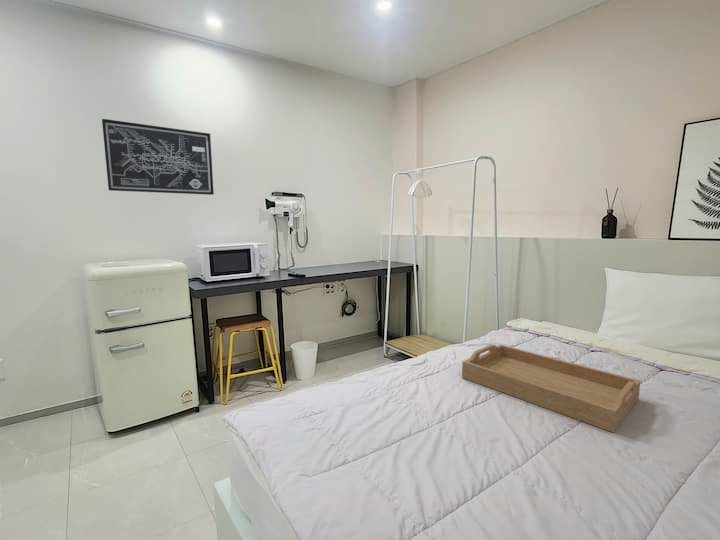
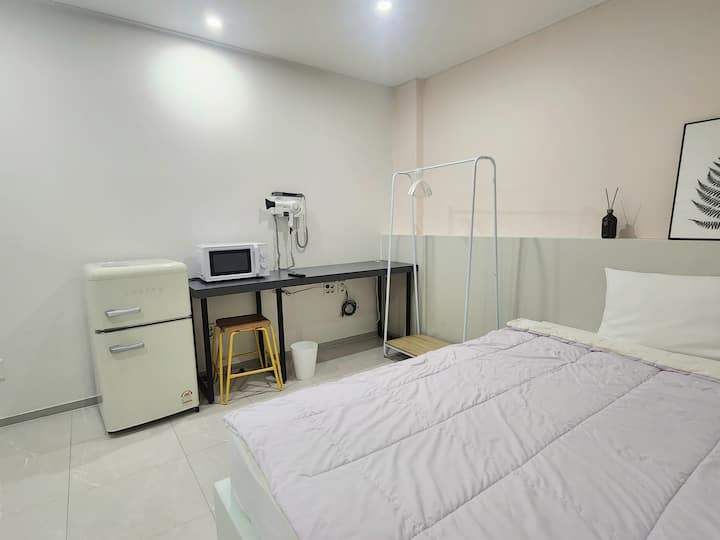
- serving tray [461,343,641,434]
- wall art [101,118,215,196]
